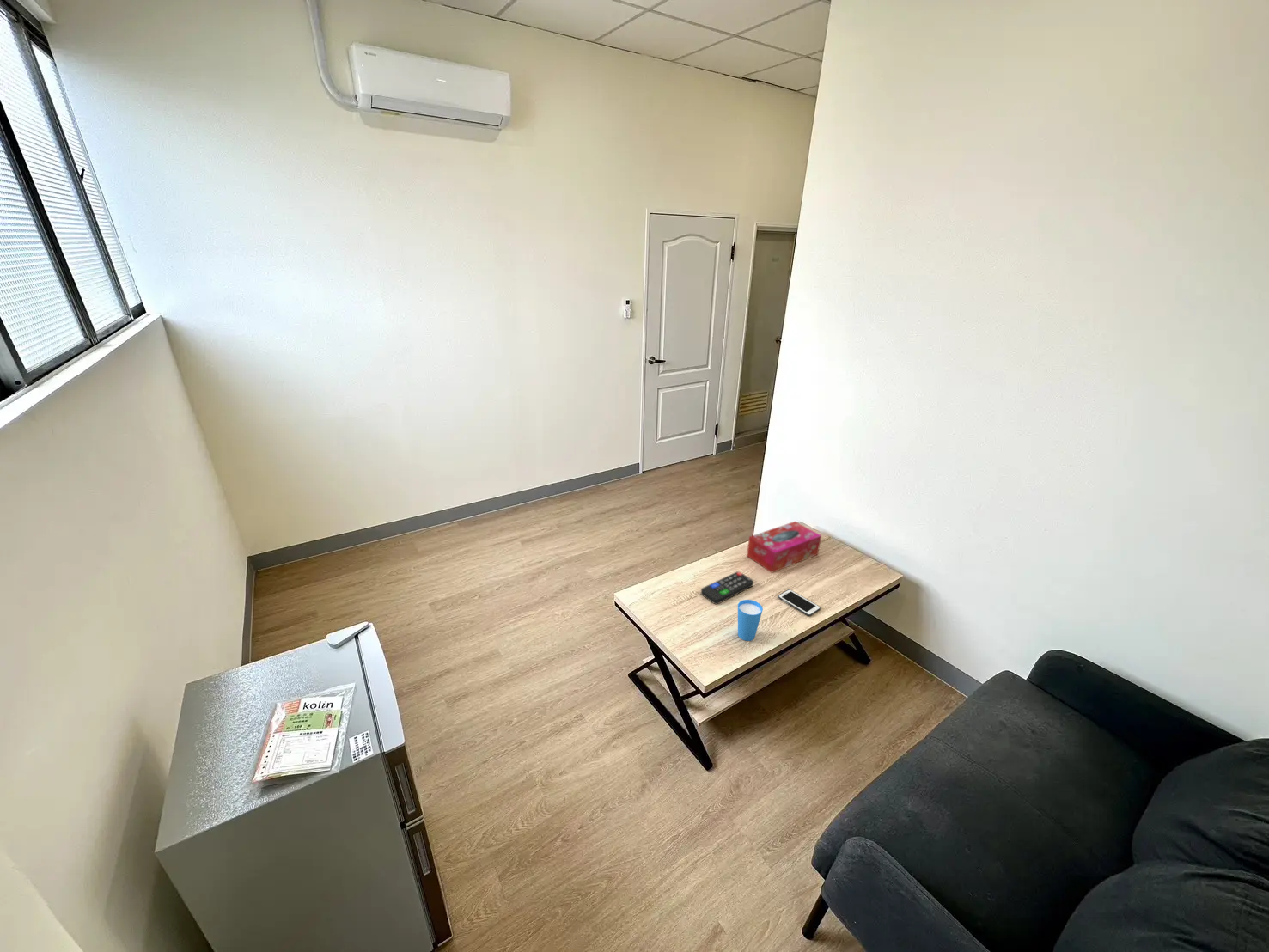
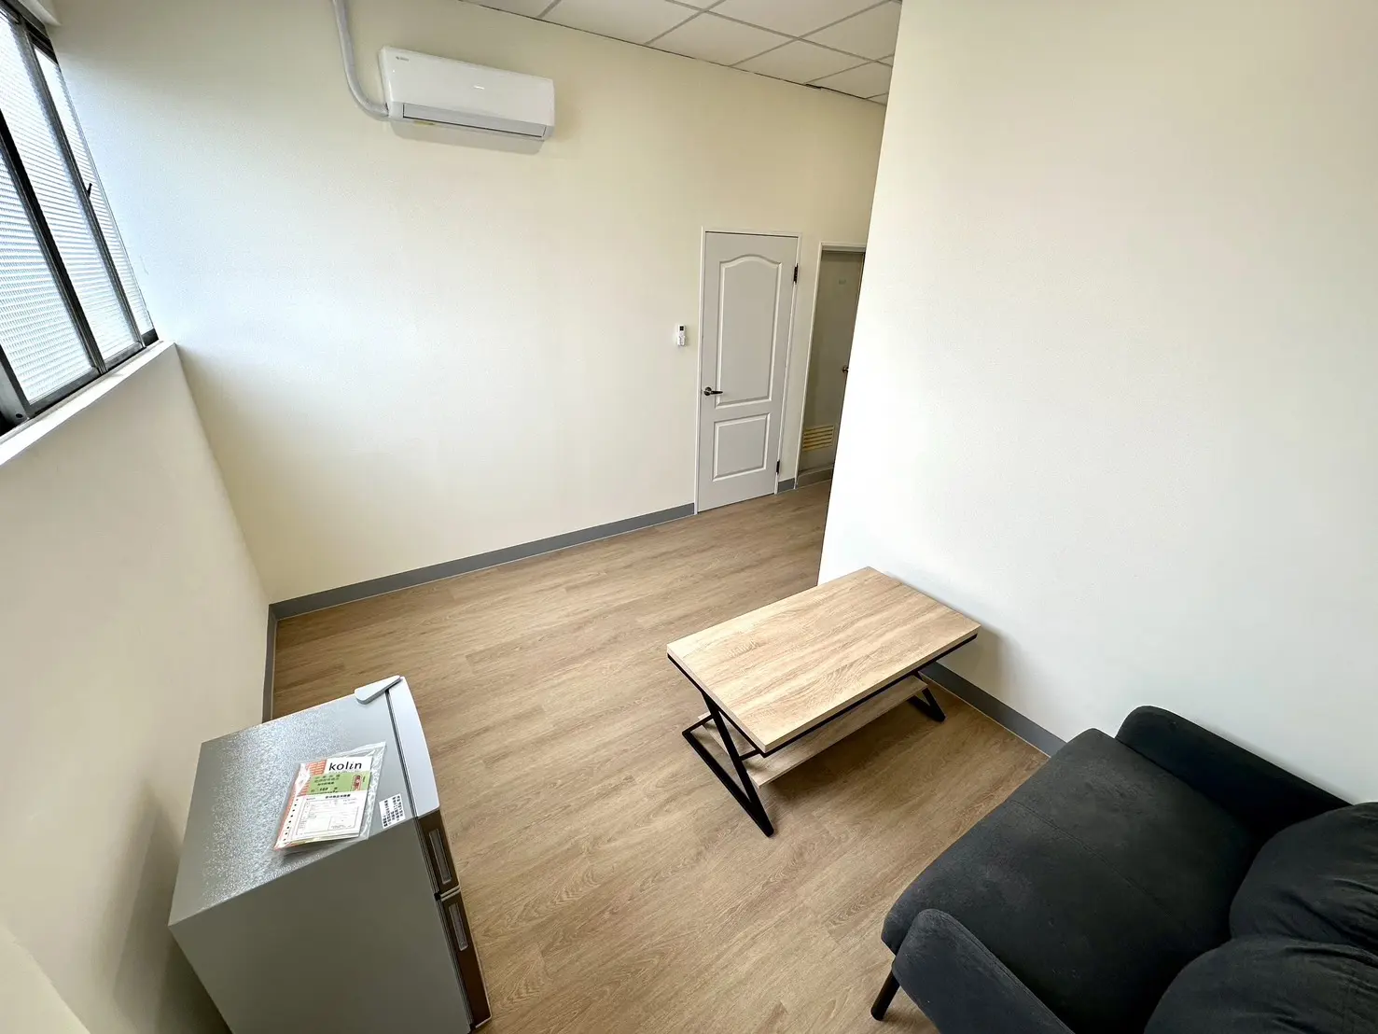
- cup [737,599,764,642]
- cell phone [778,589,821,617]
- tissue box [746,521,822,574]
- remote control [700,571,754,605]
